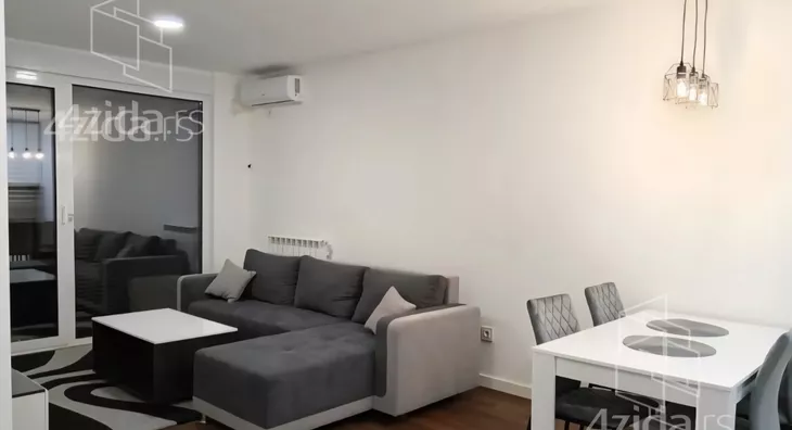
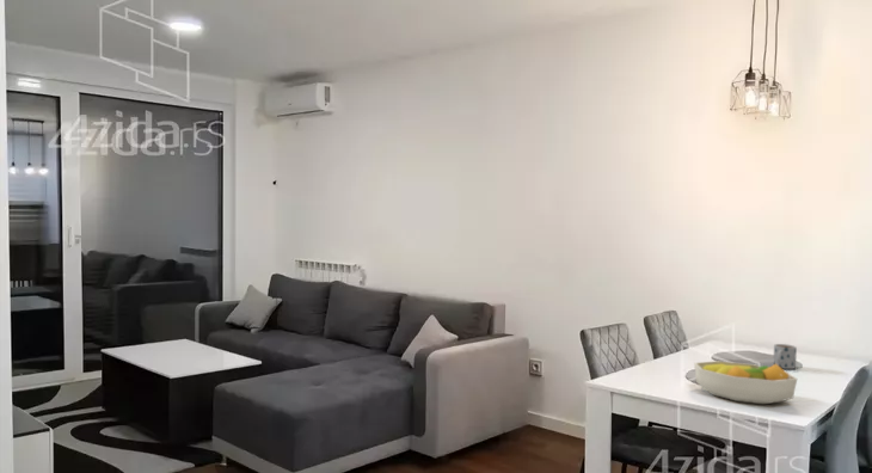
+ mug [773,343,798,370]
+ fruit bowl [693,360,798,405]
